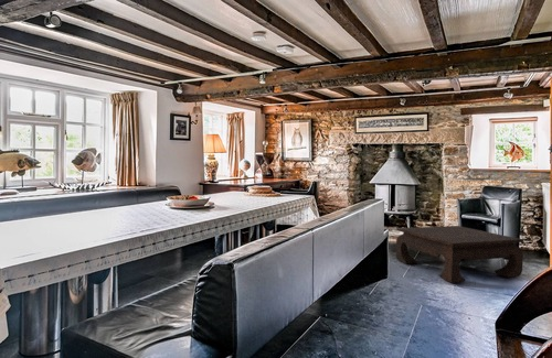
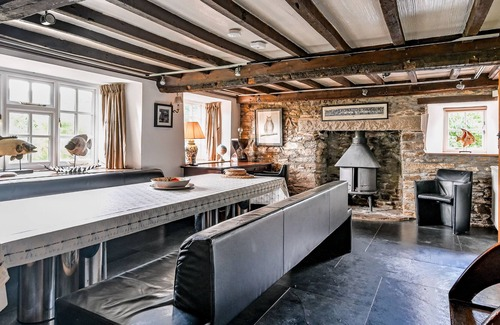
- coffee table [395,225,524,284]
